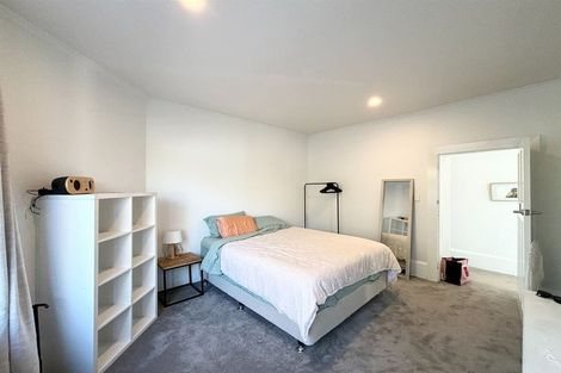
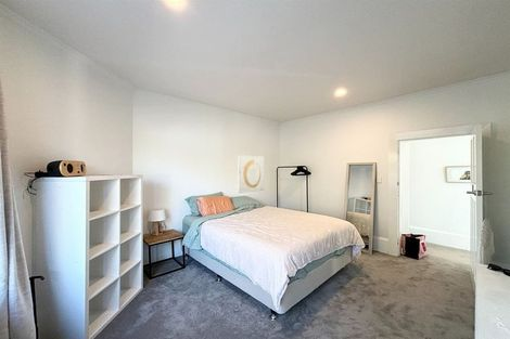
+ wall art [238,154,265,194]
